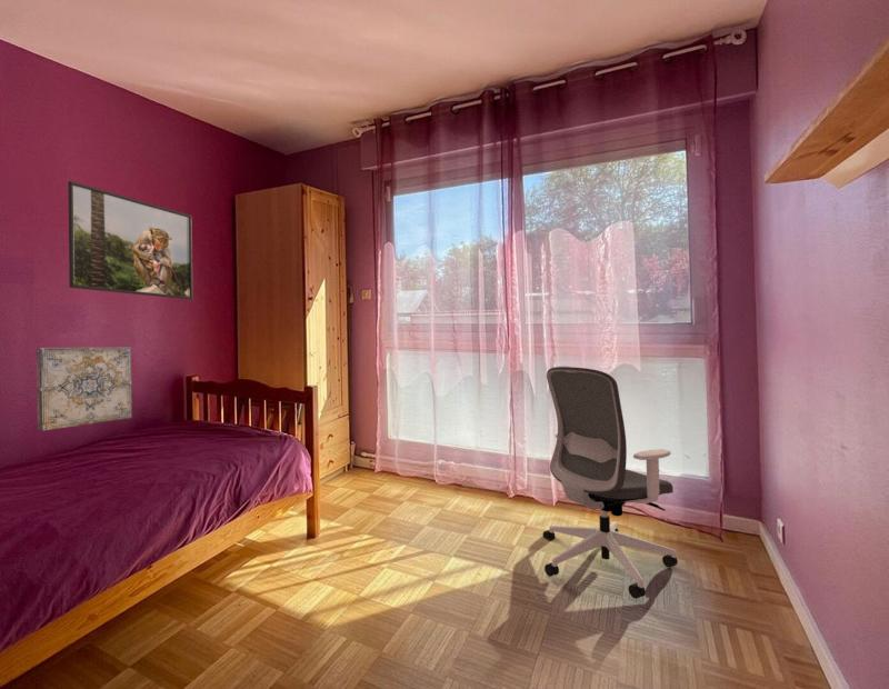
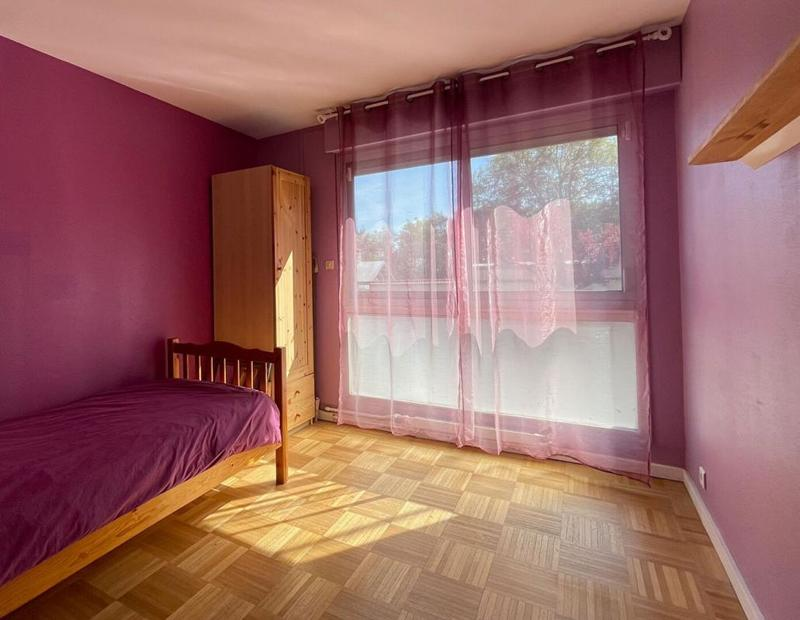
- office chair [542,366,679,600]
- wall art [36,347,133,432]
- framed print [67,180,193,301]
